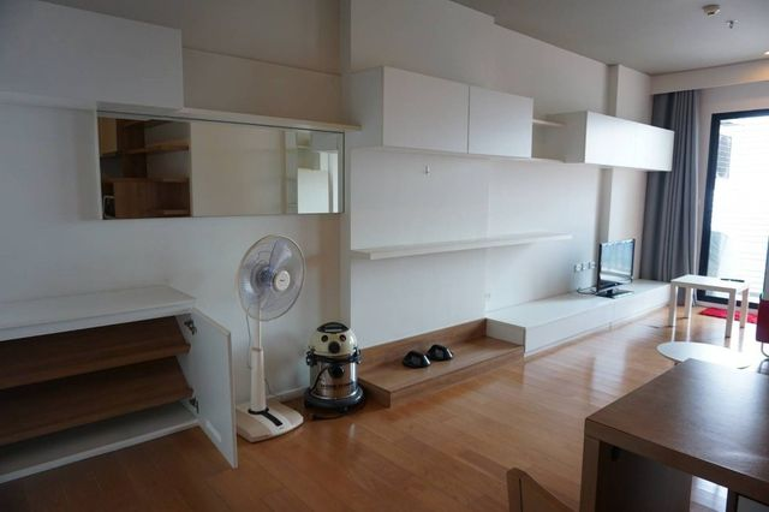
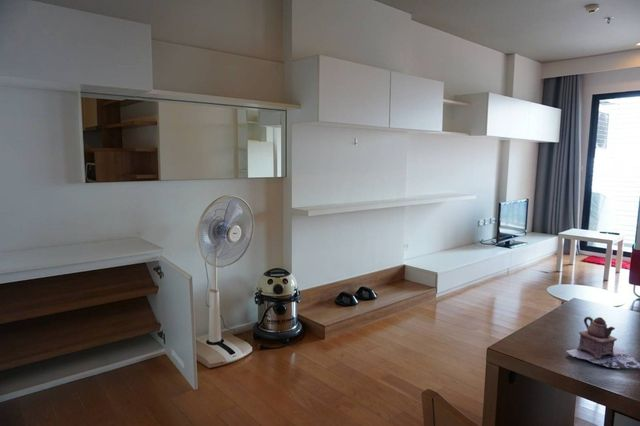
+ teapot [566,316,640,370]
